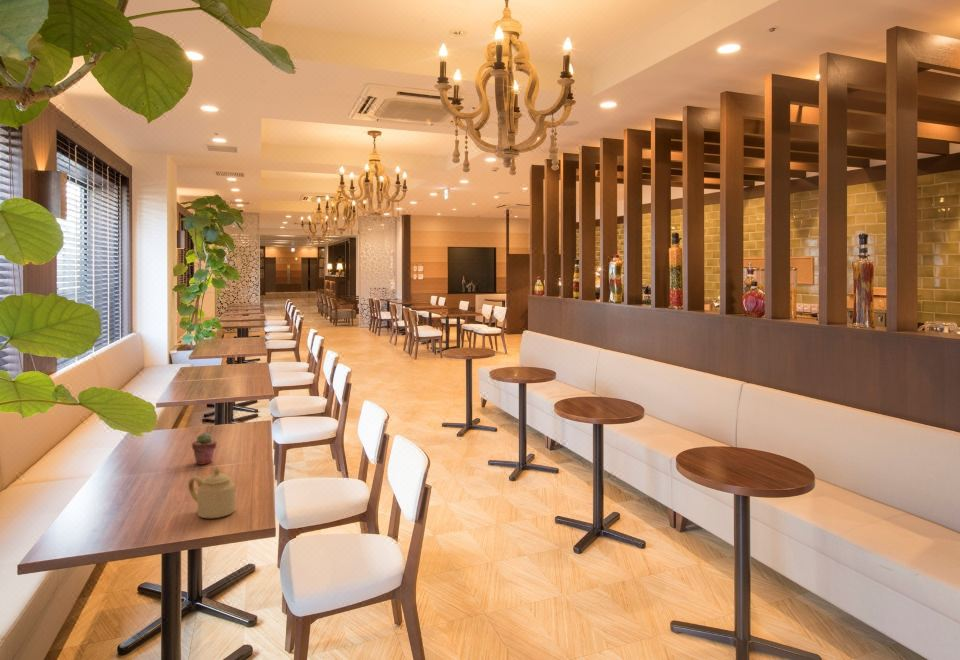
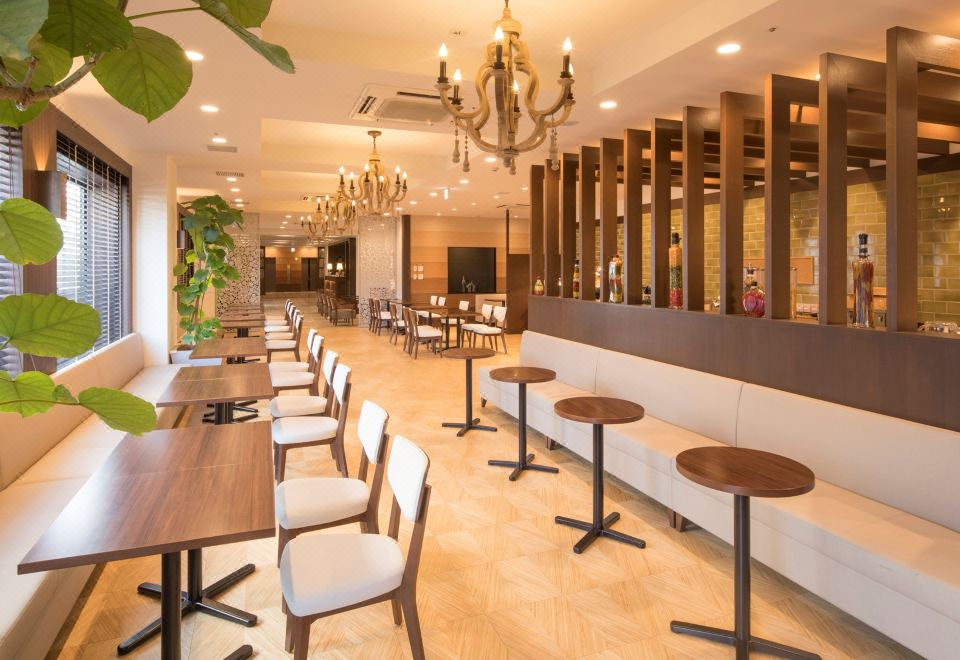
- sugar bowl [187,465,236,519]
- potted succulent [191,432,218,466]
